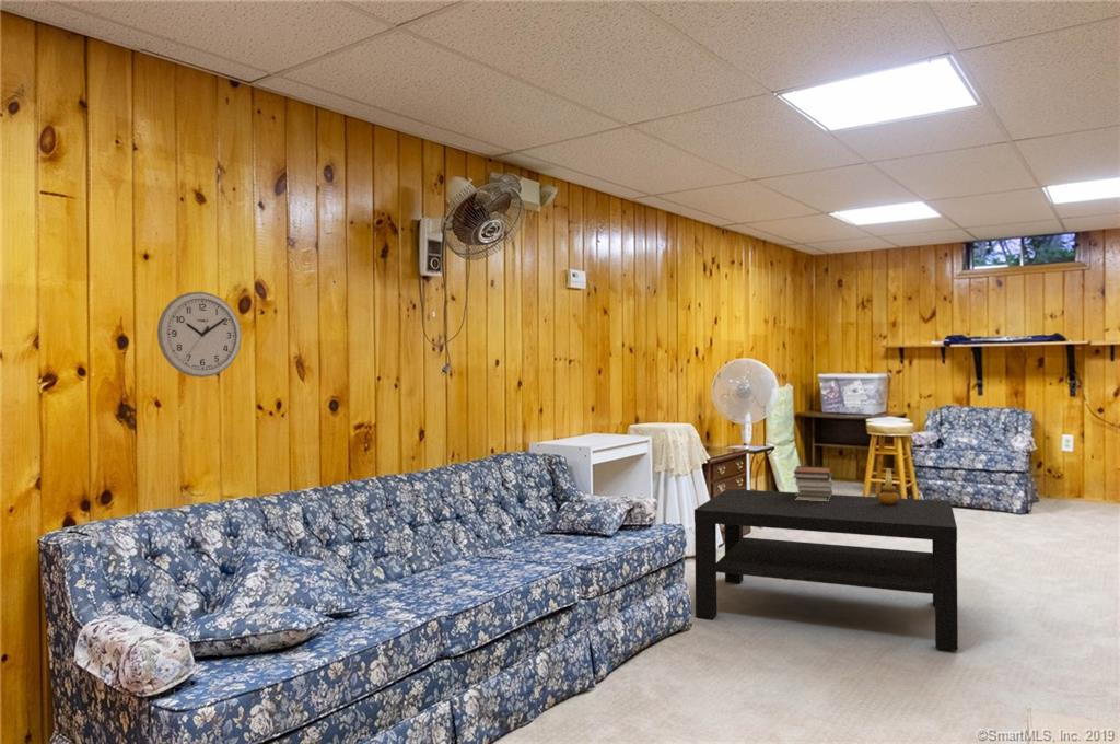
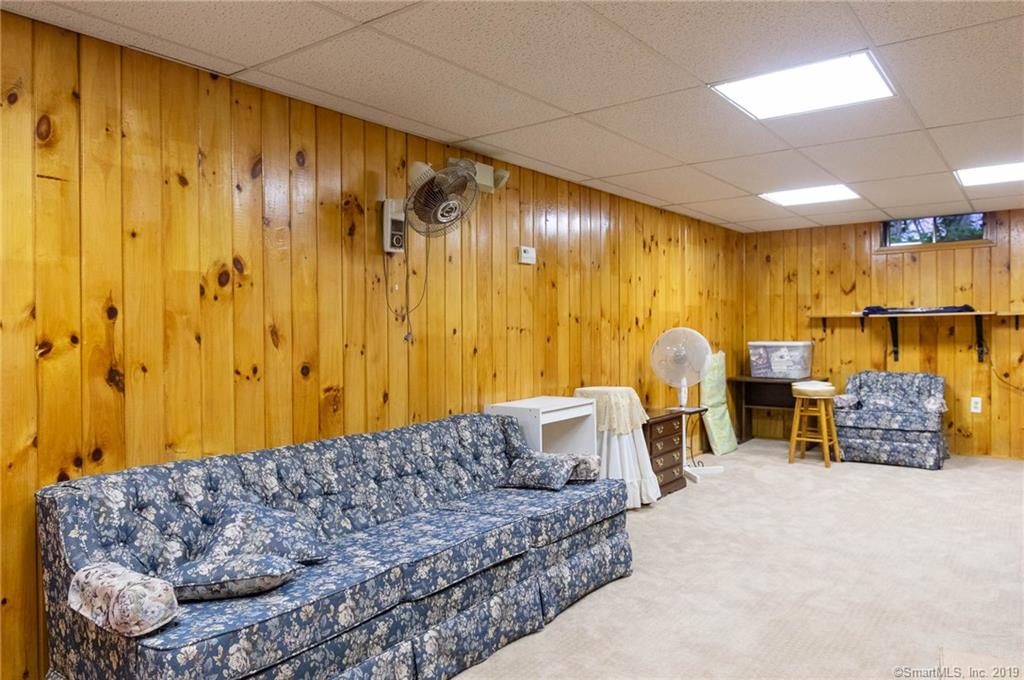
- coffee table [693,488,959,651]
- book stack [792,465,833,501]
- candle holder [877,466,900,505]
- wall clock [156,291,243,379]
